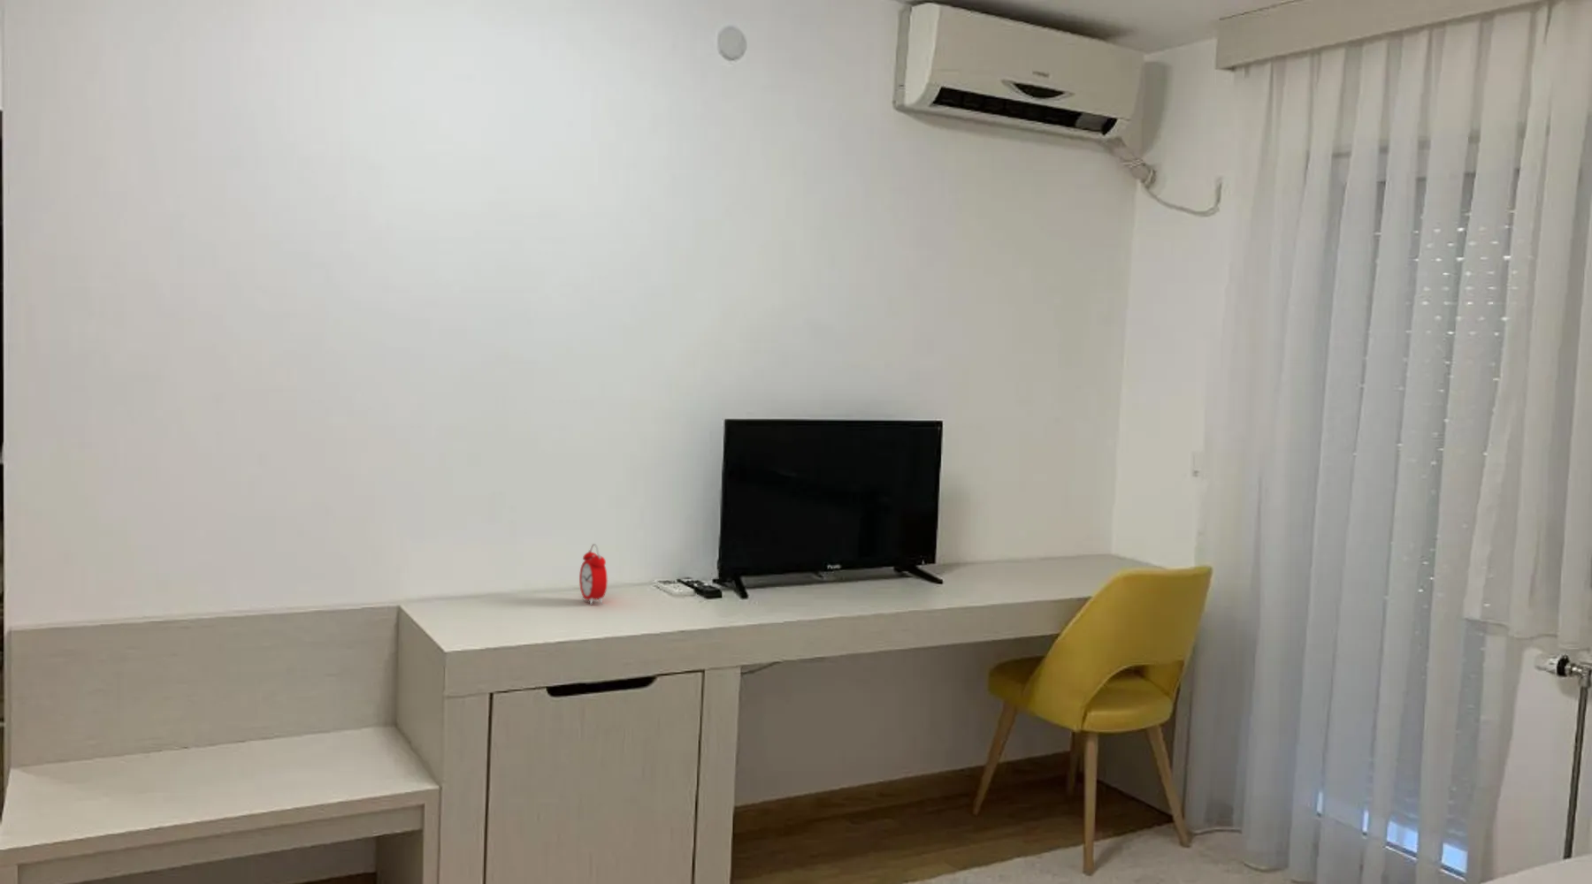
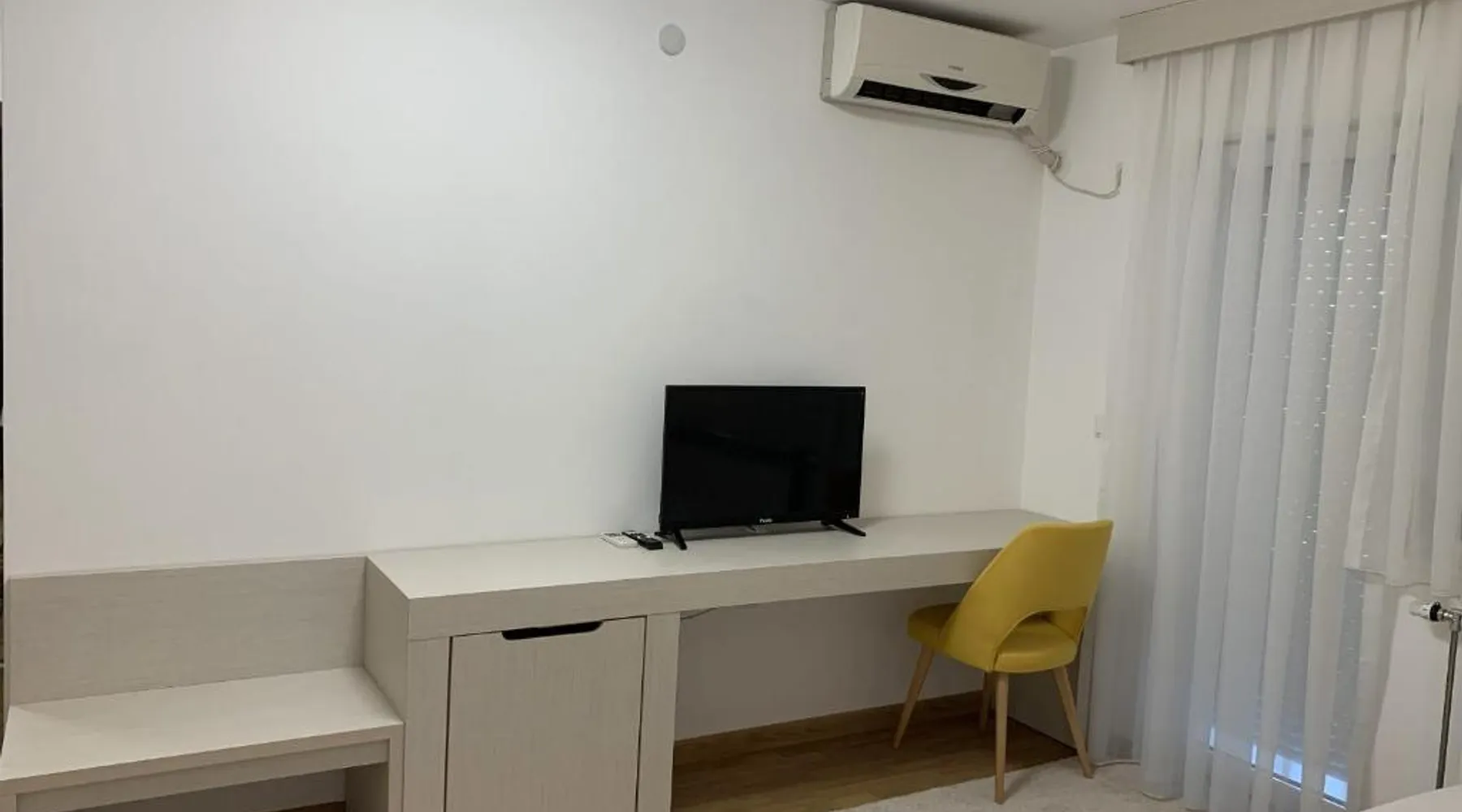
- alarm clock [578,543,609,605]
